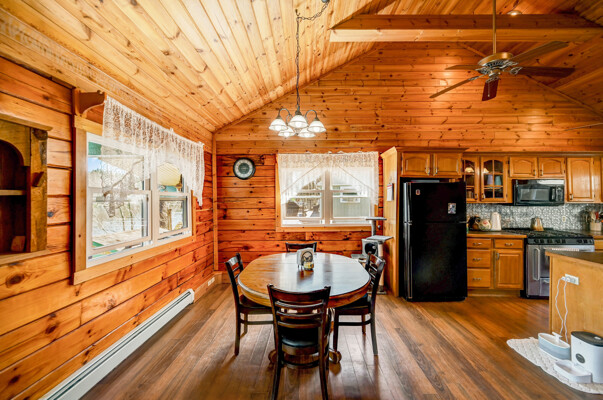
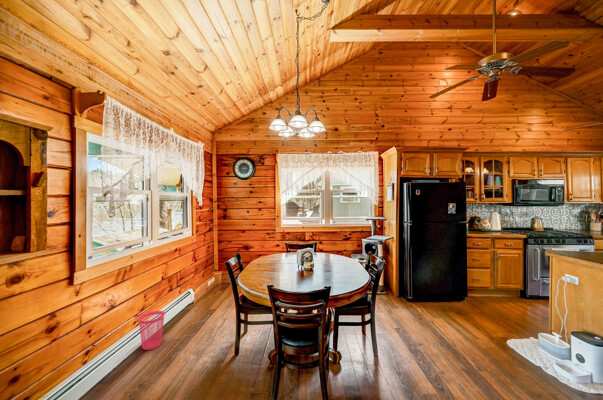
+ waste basket [137,310,166,351]
